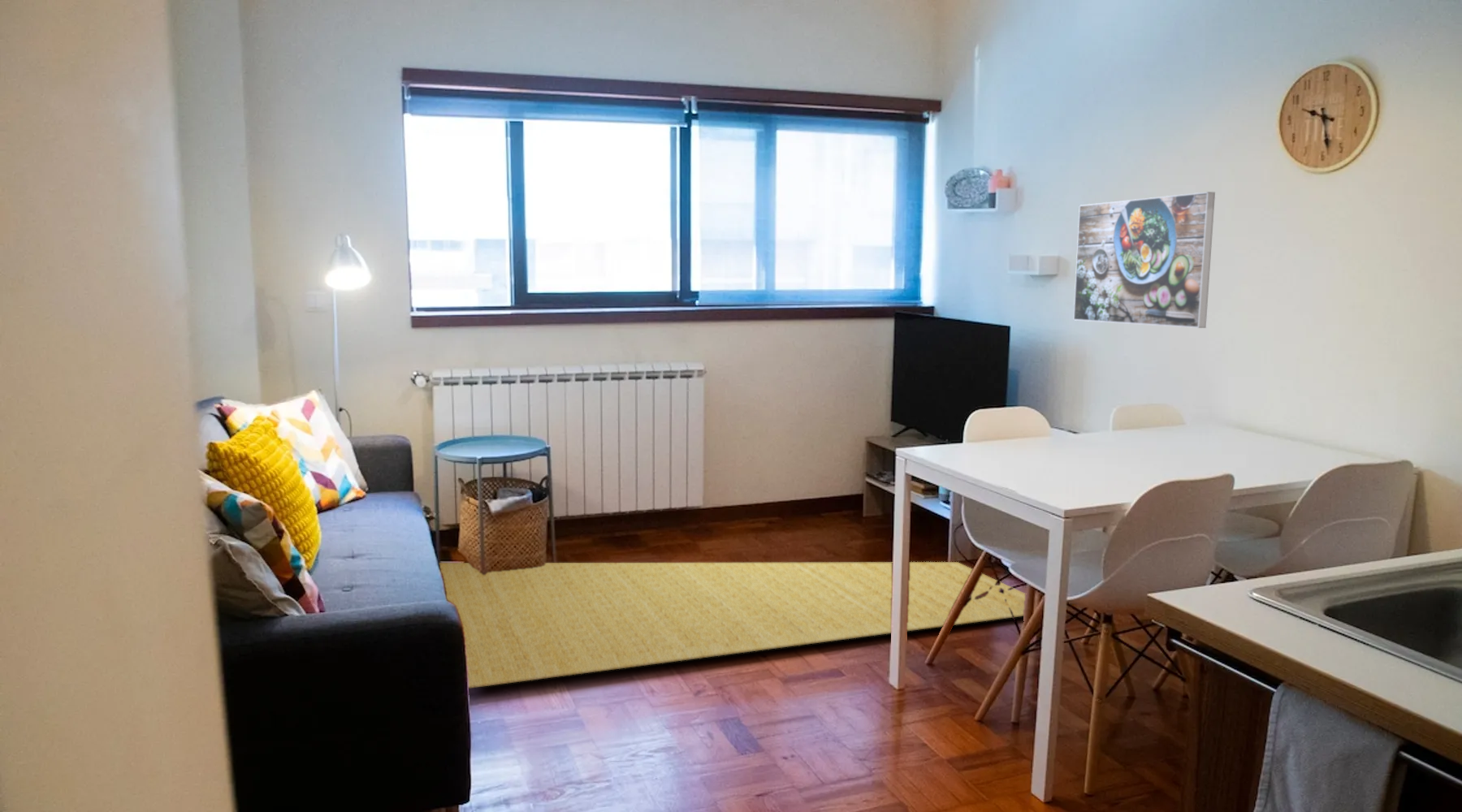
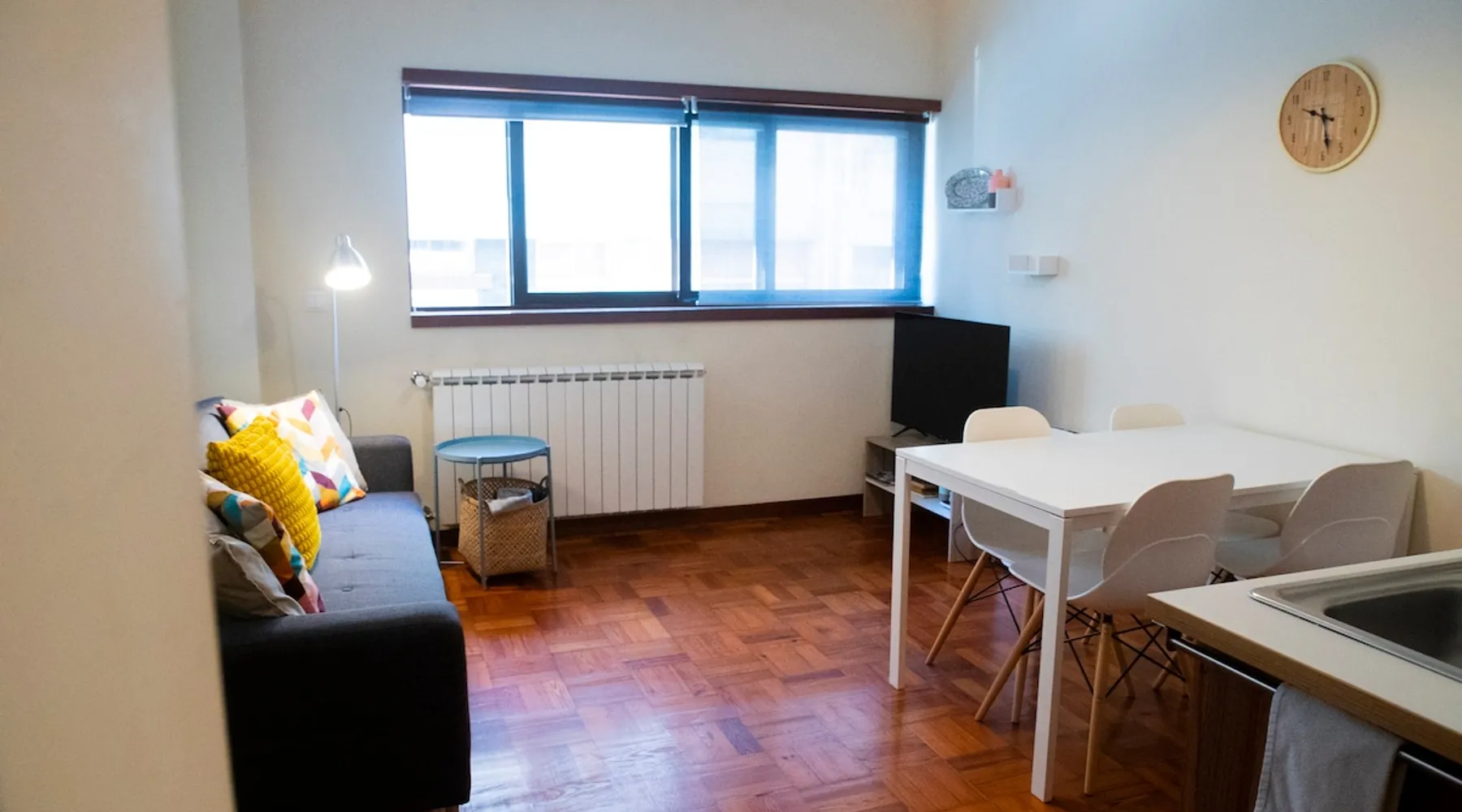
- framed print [1073,191,1216,329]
- rug [439,561,1026,689]
